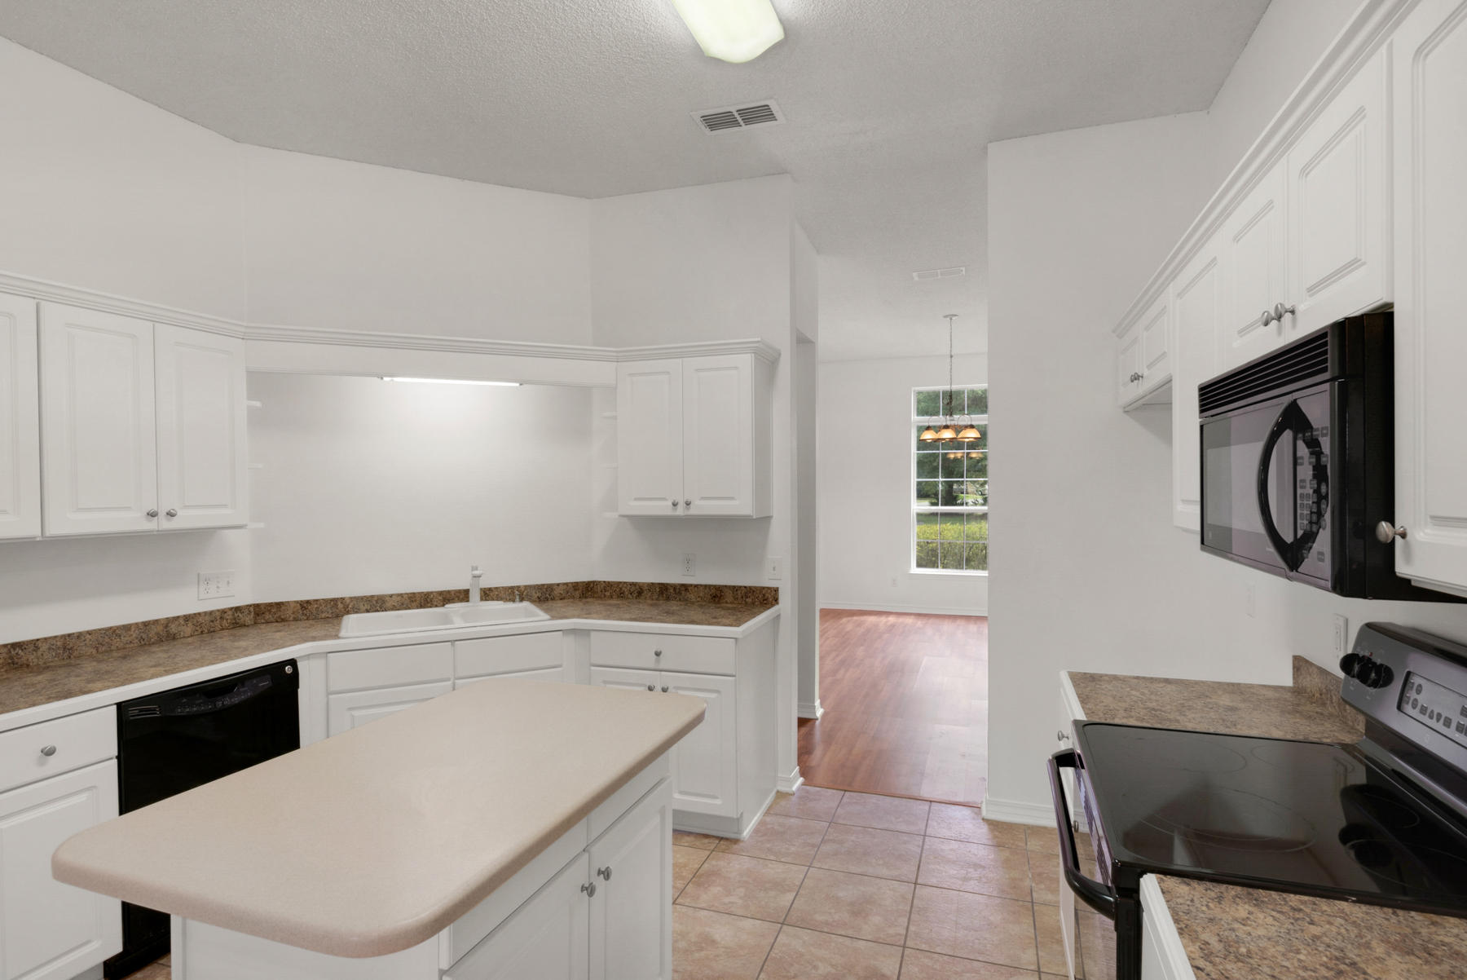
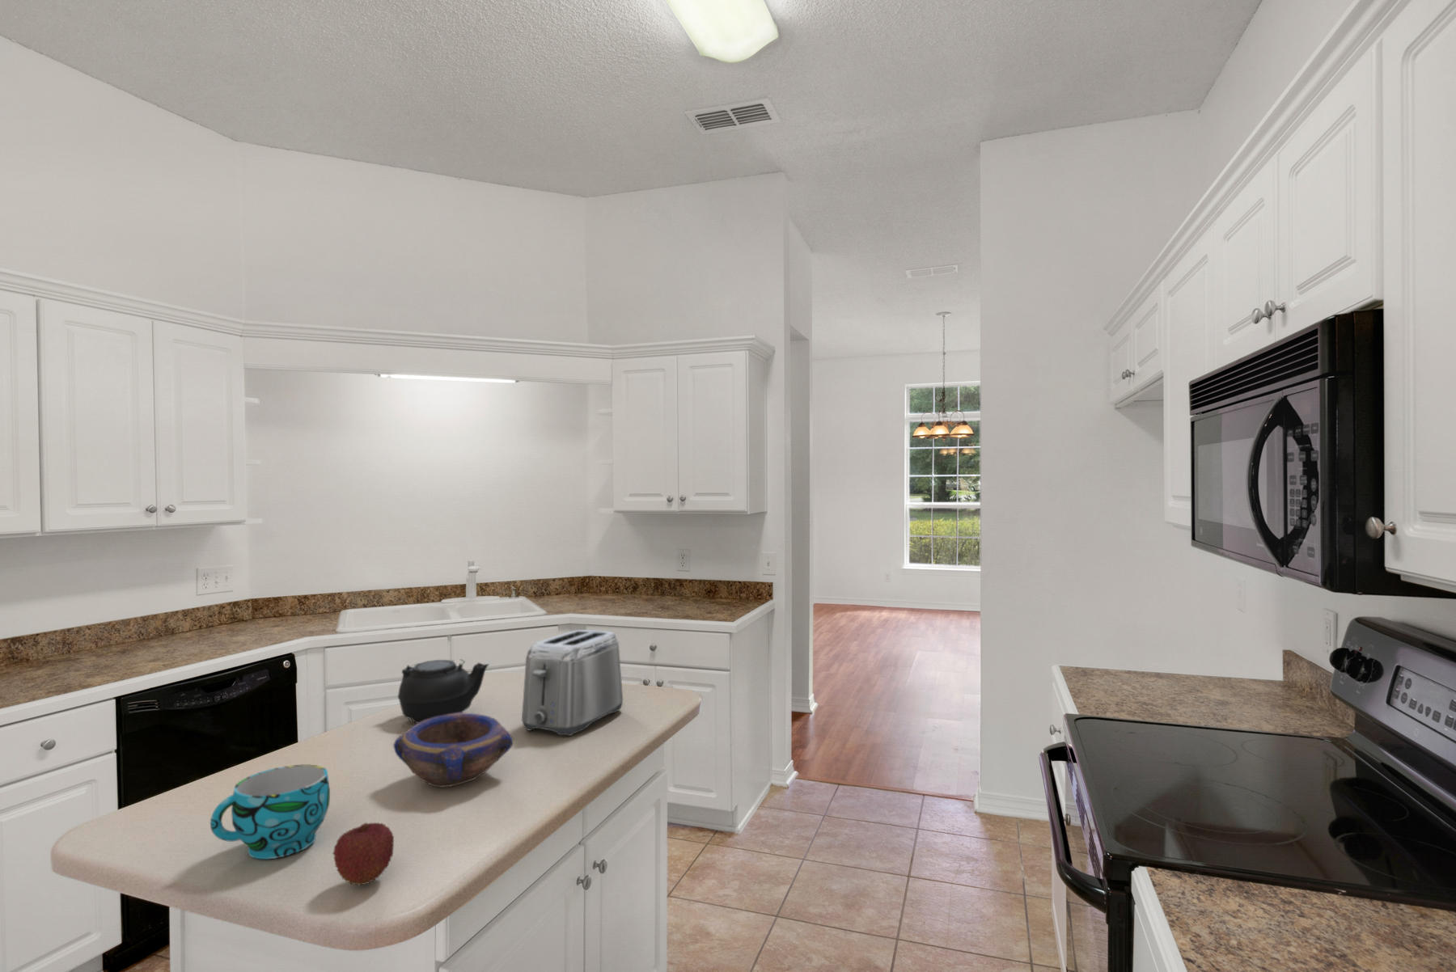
+ fruit [332,821,395,886]
+ teapot [397,660,490,724]
+ cup [209,764,331,859]
+ bowl [393,712,513,789]
+ toaster [521,629,624,737]
